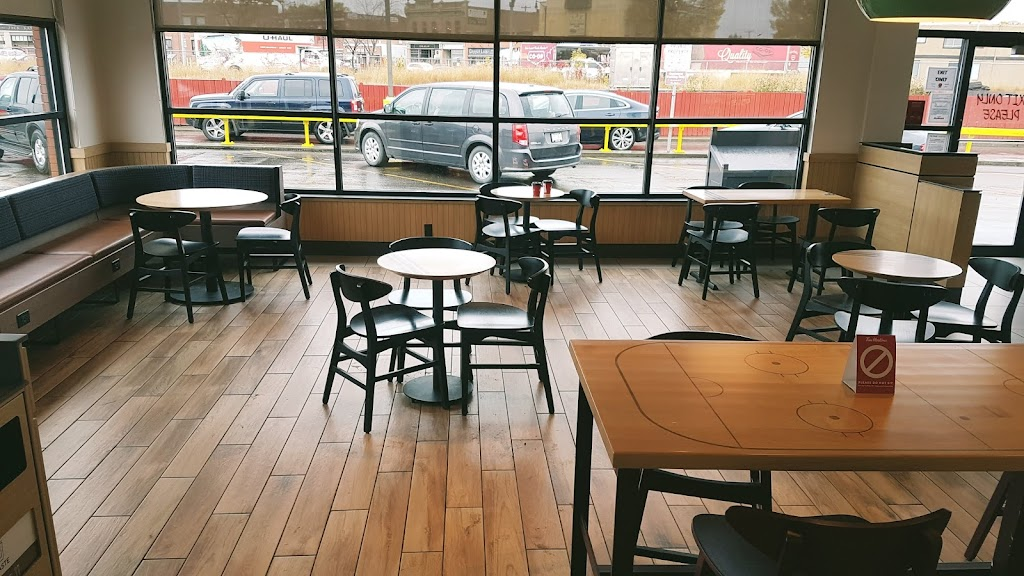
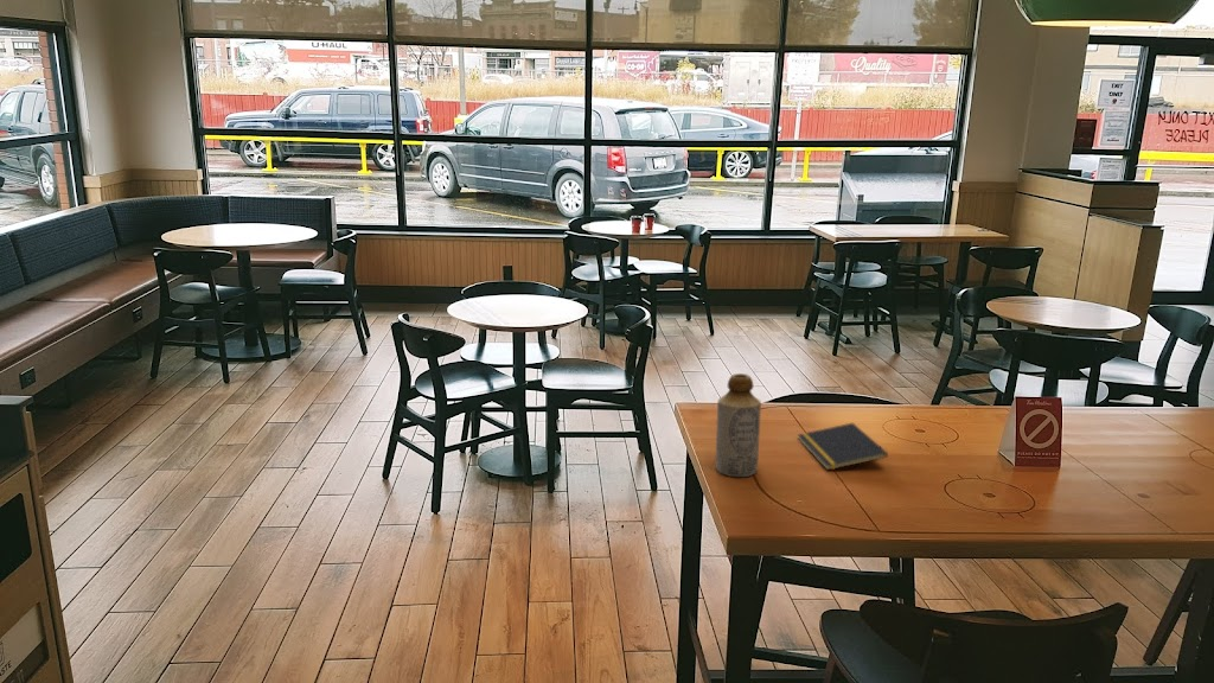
+ notepad [797,422,889,471]
+ bottle [715,372,762,478]
